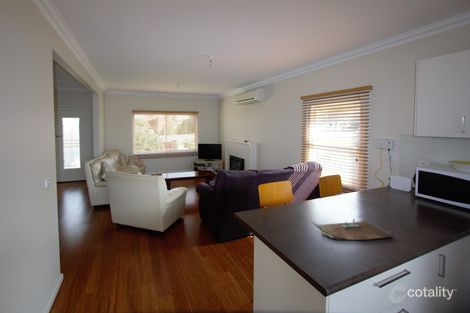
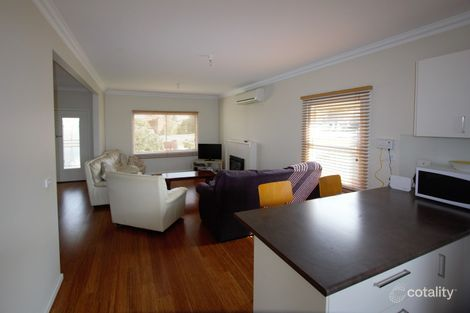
- cutting board [311,218,394,241]
